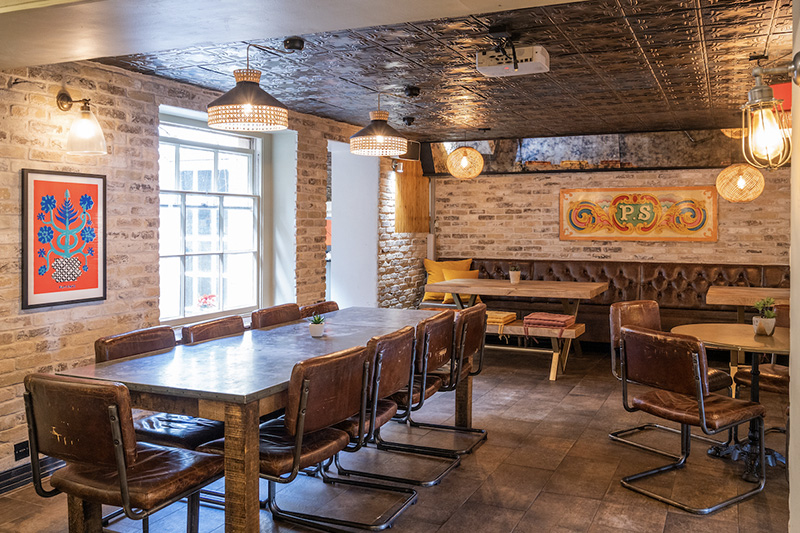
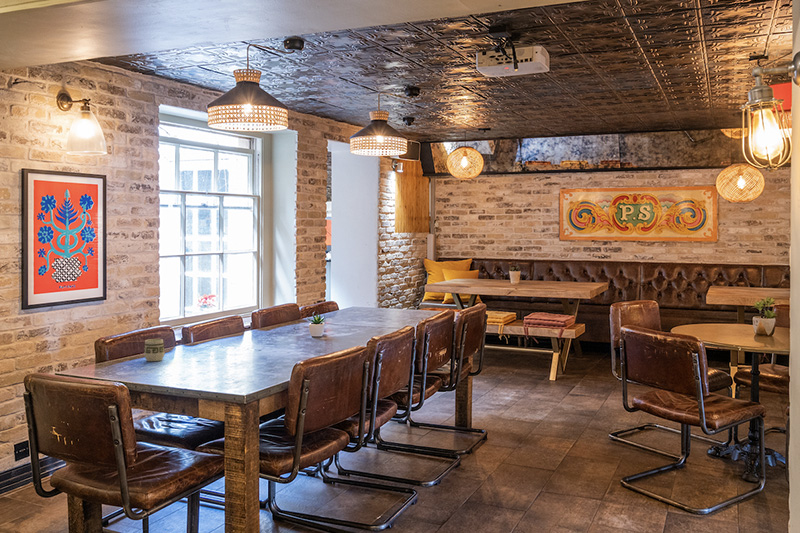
+ cup [143,338,166,362]
